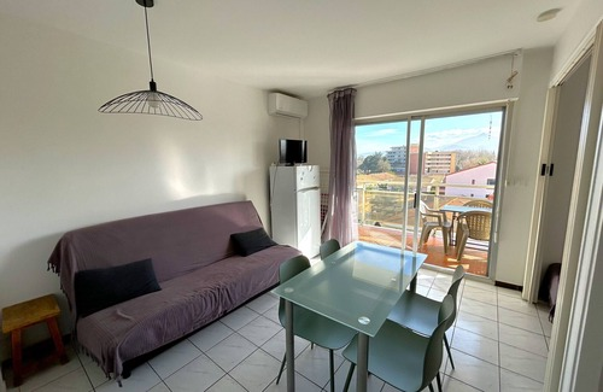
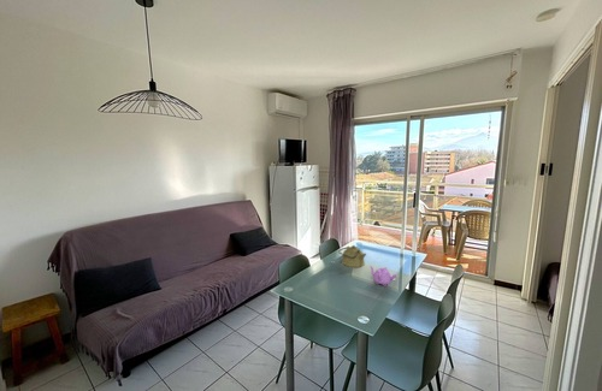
+ kettle [337,244,367,268]
+ teapot [368,265,399,288]
